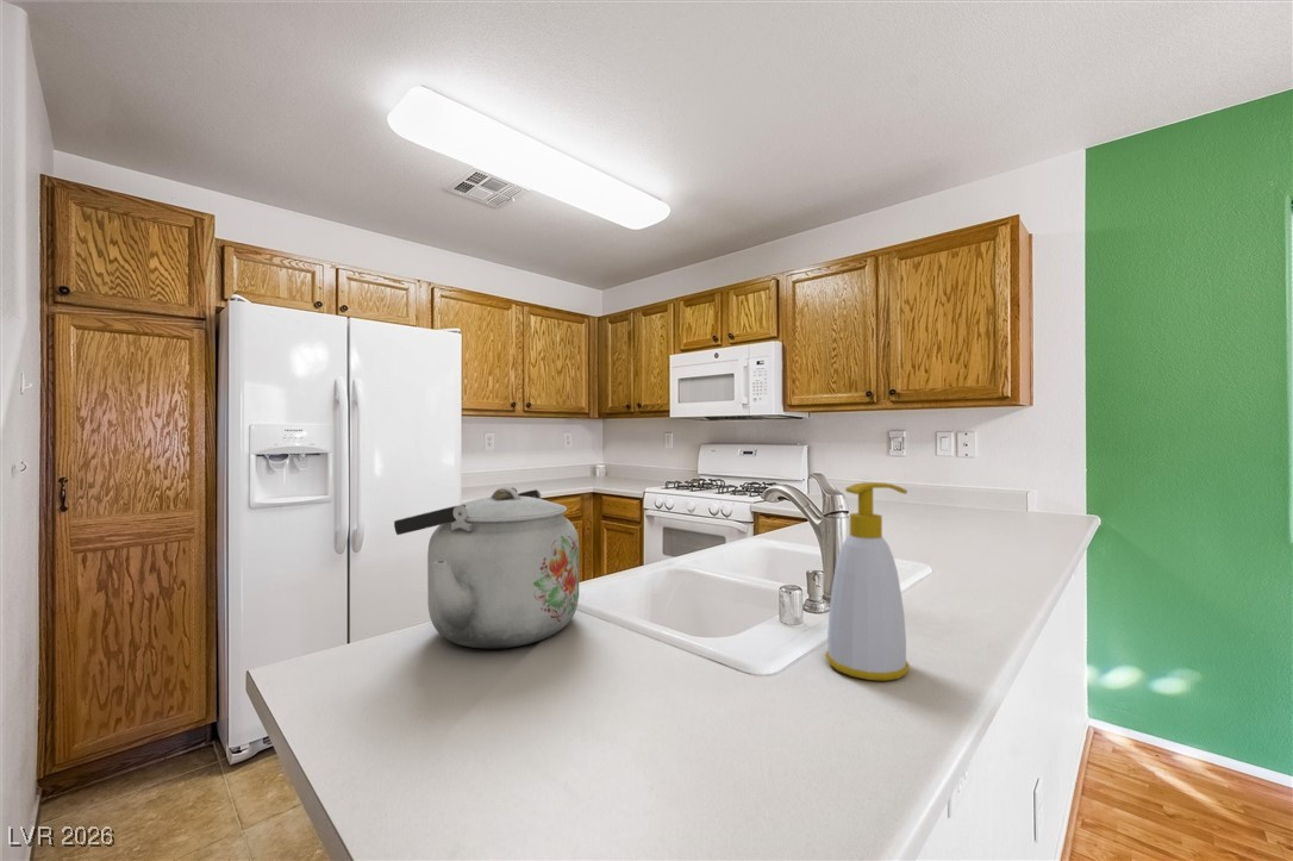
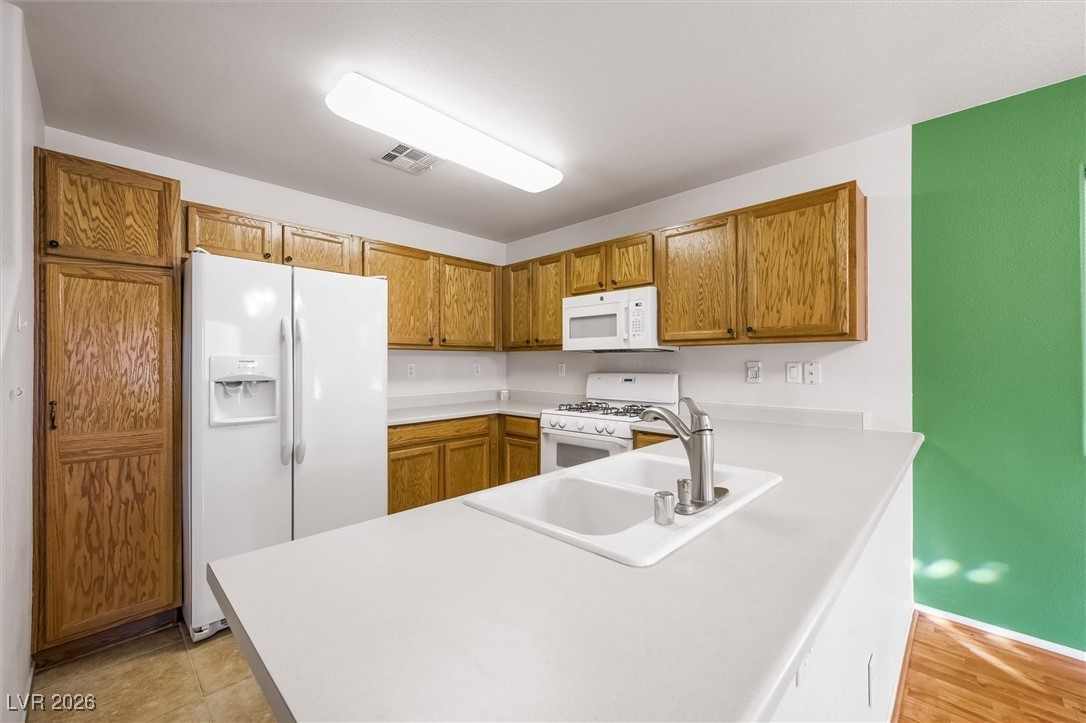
- kettle [393,486,580,650]
- soap bottle [824,481,911,681]
